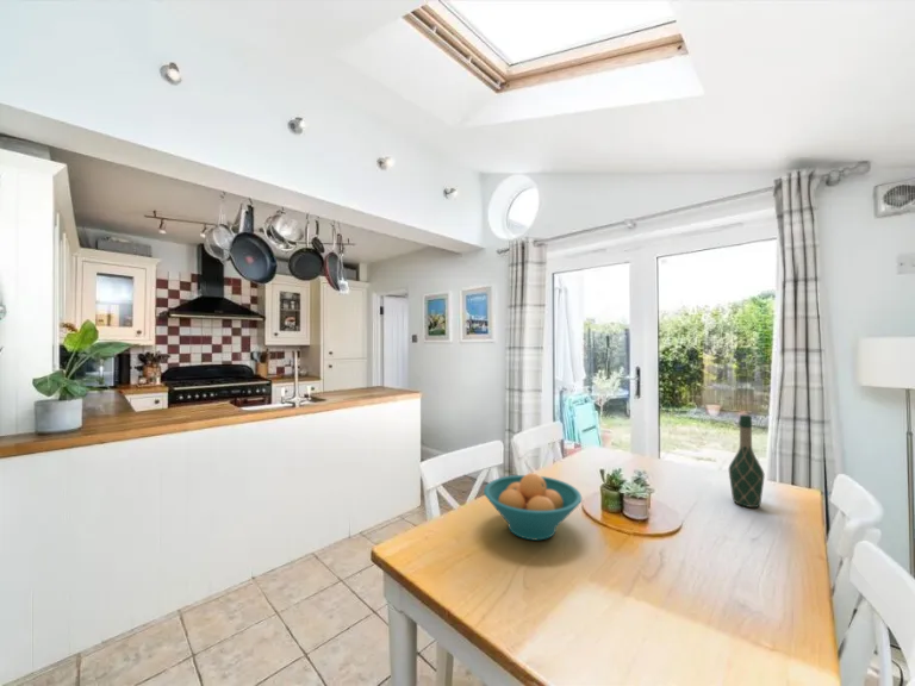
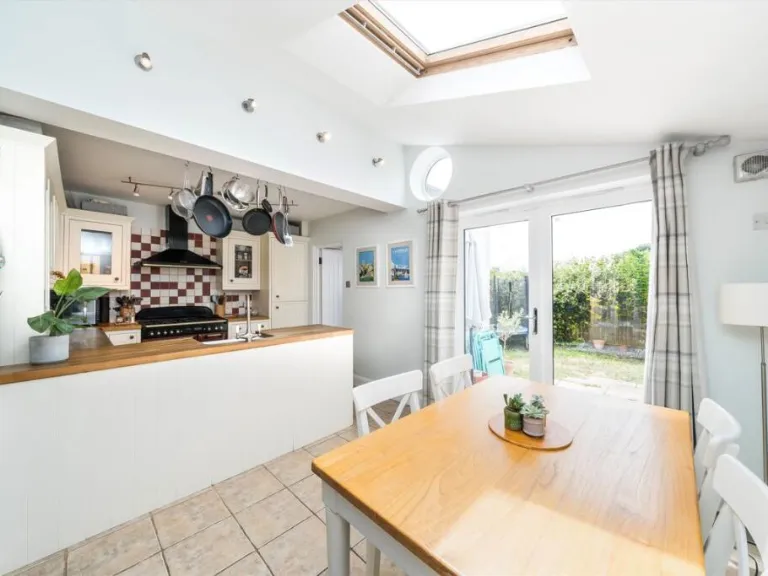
- wine bottle [728,413,766,509]
- fruit bowl [483,472,583,541]
